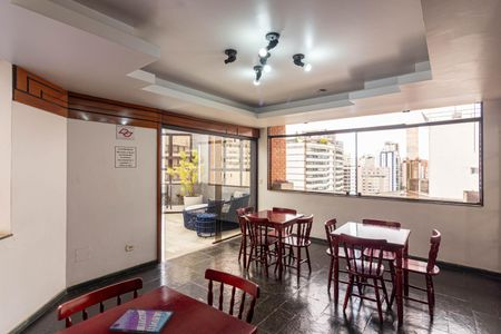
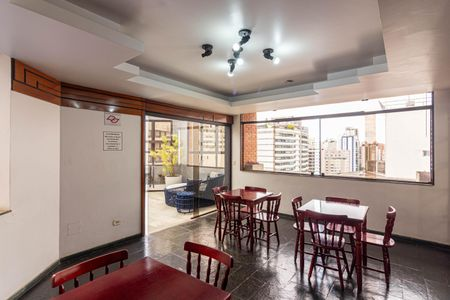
- video game case [108,307,175,334]
